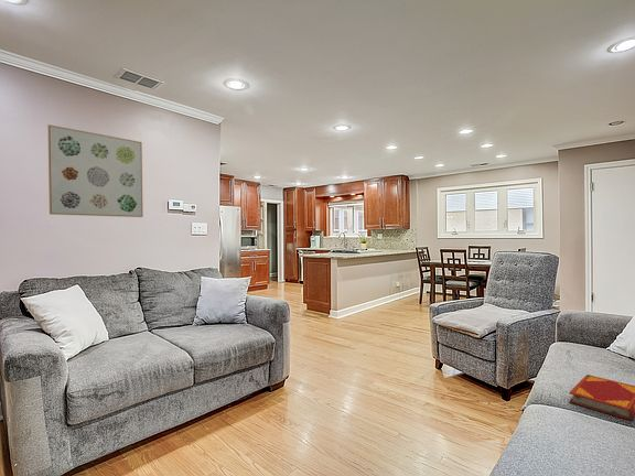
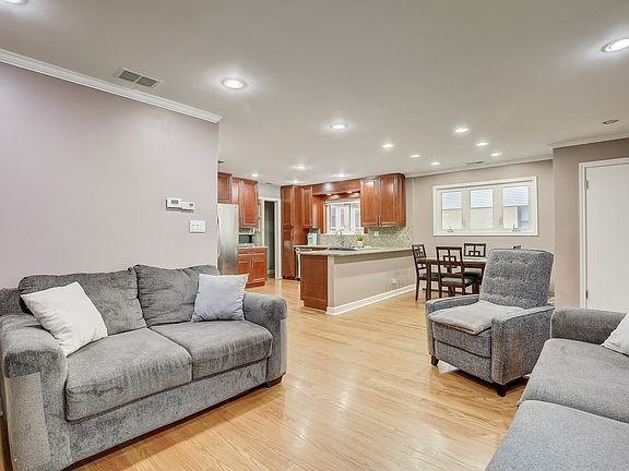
- hardback book [568,374,635,421]
- wall art [47,123,144,218]
